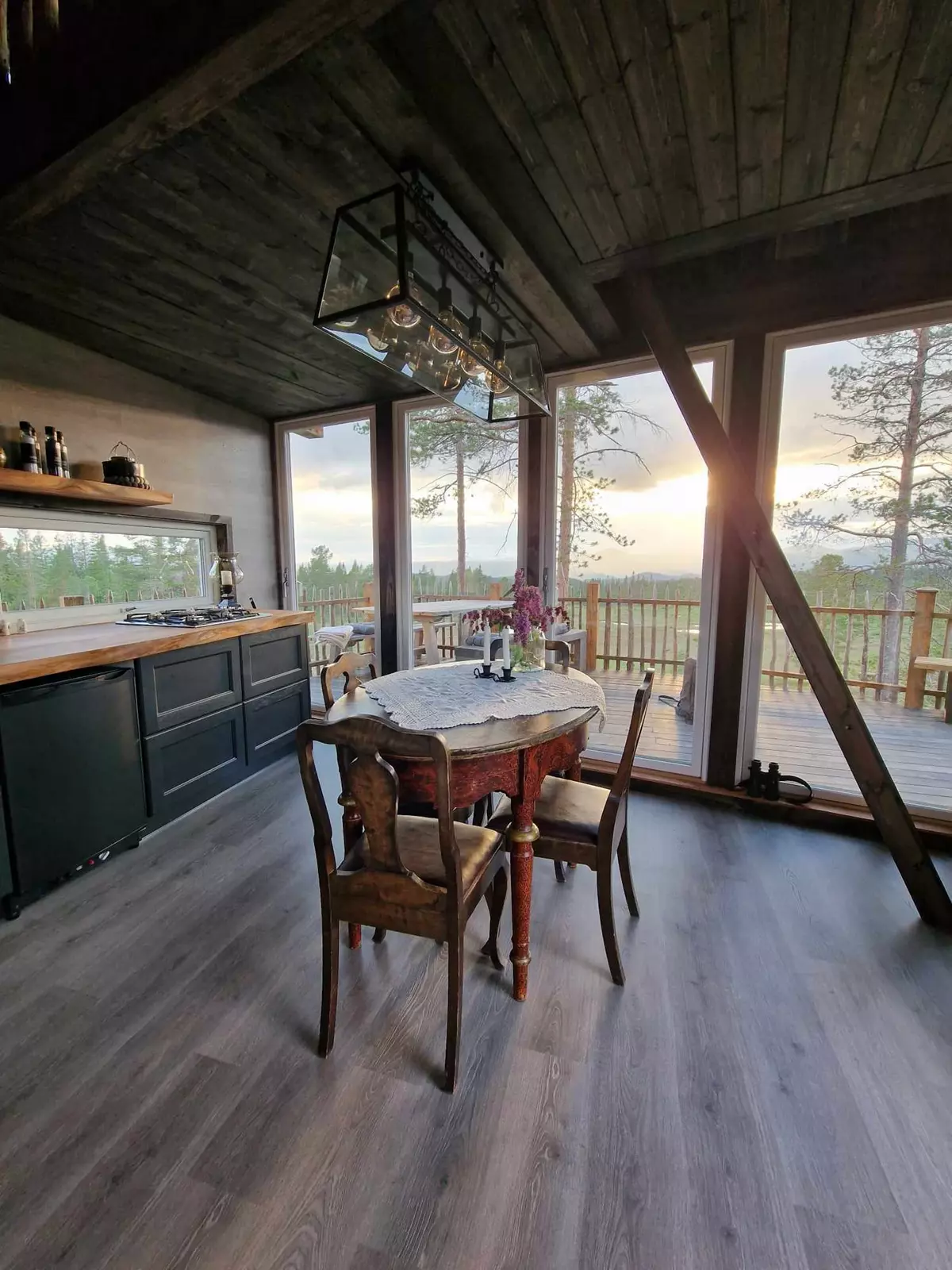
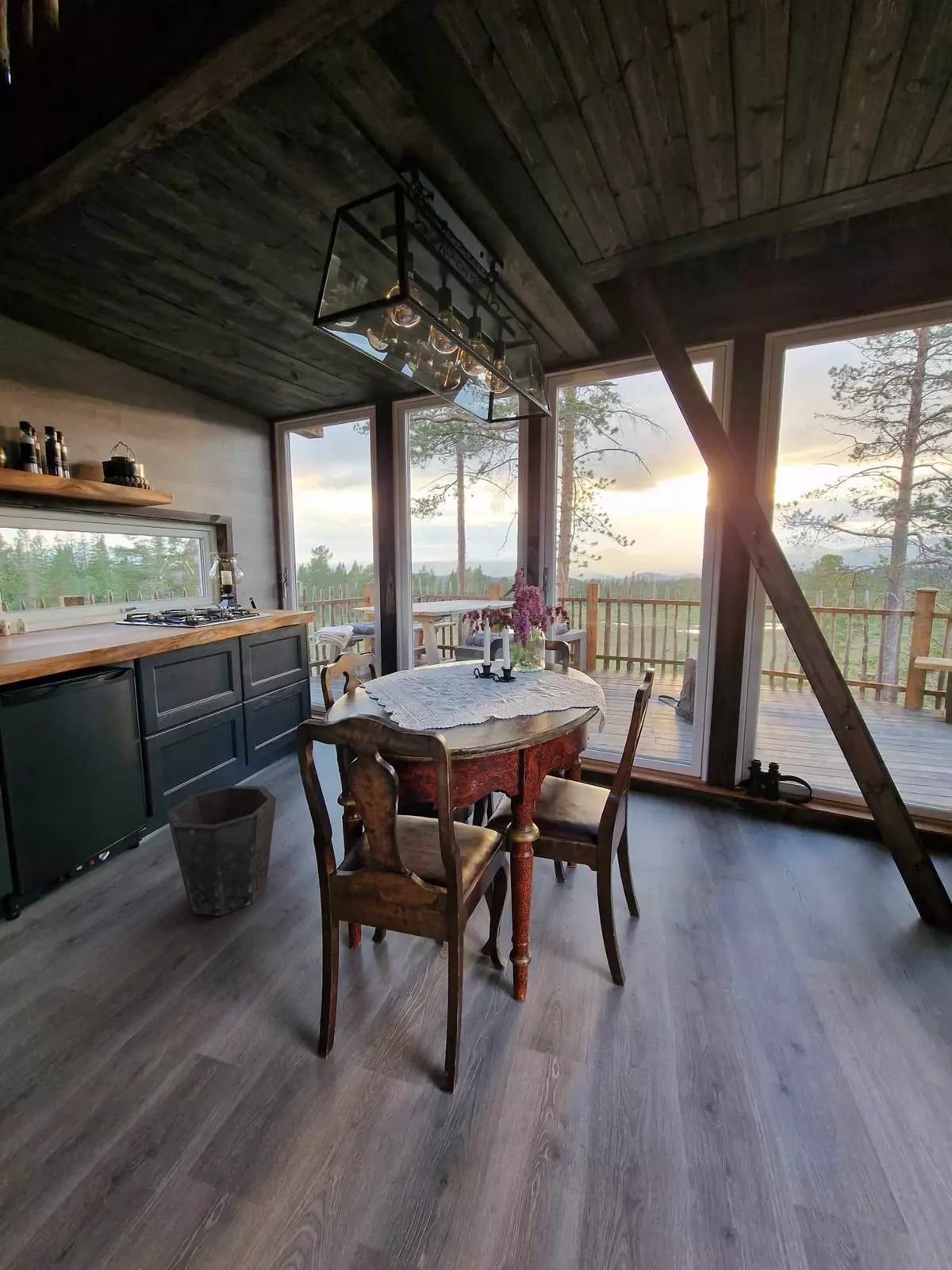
+ waste bin [166,784,277,917]
